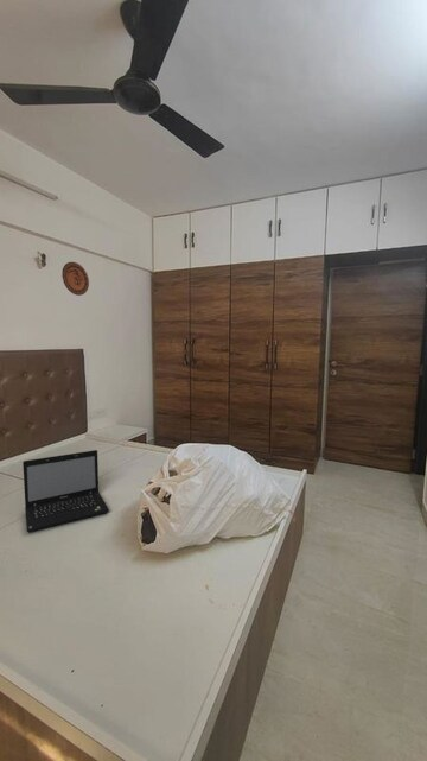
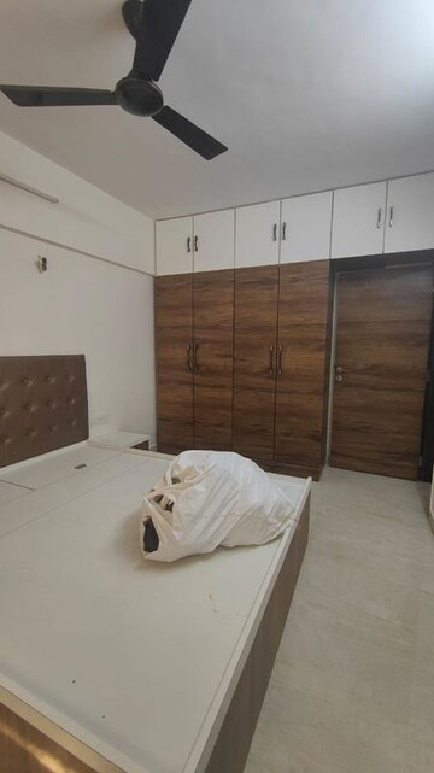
- laptop [21,449,110,533]
- decorative plate [60,261,90,297]
